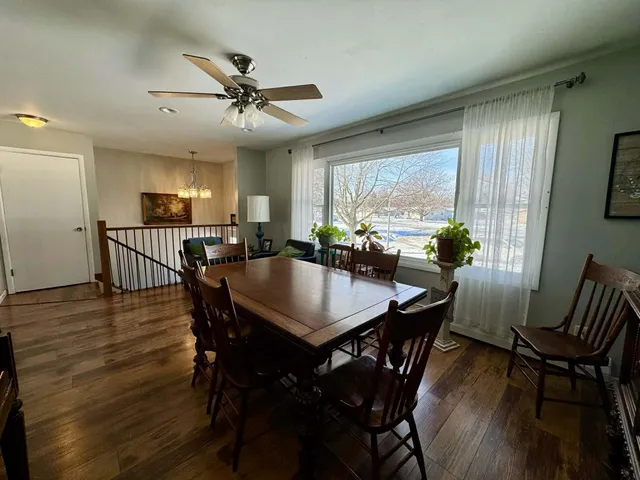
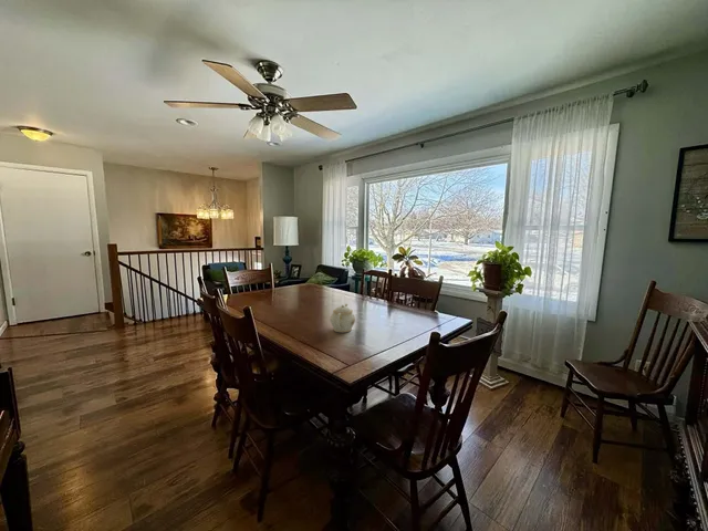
+ teapot [329,303,356,333]
